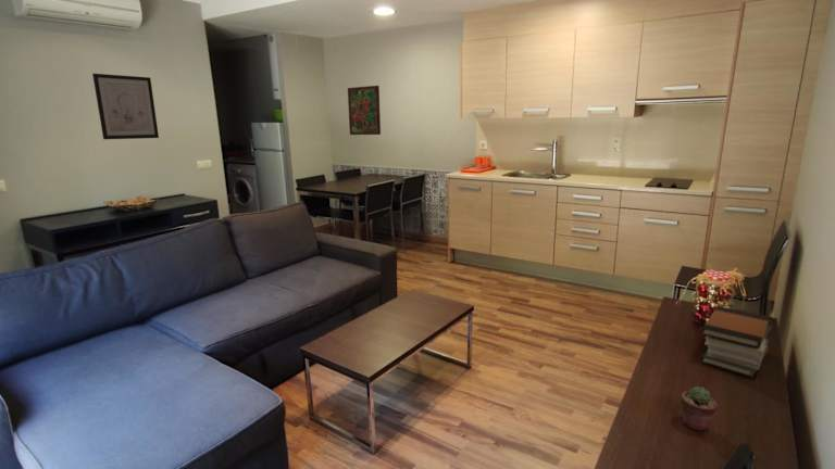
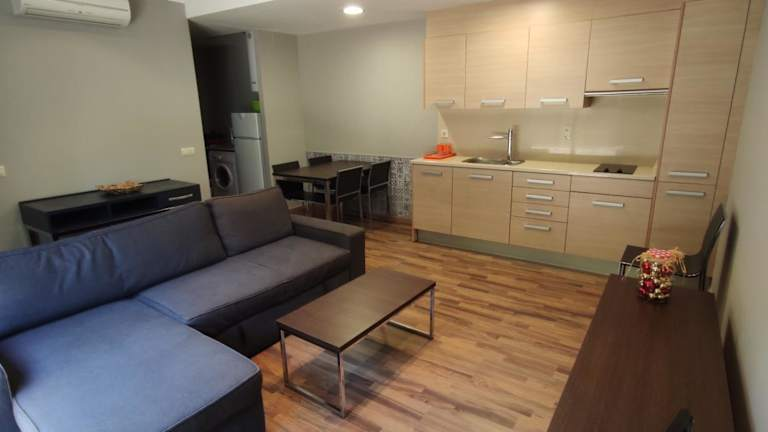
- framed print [347,85,382,136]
- potted succulent [680,385,719,432]
- wall art [91,73,160,140]
- book stack [700,305,774,378]
